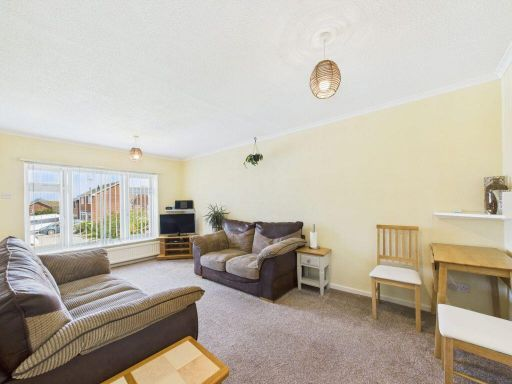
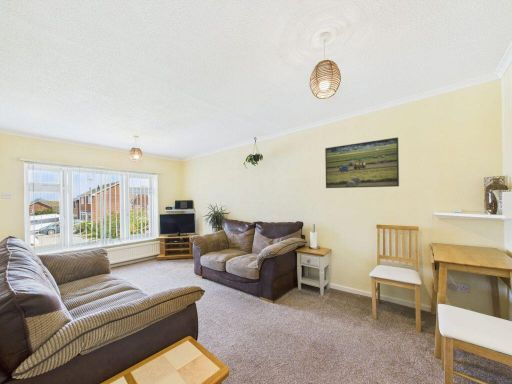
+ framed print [324,136,400,189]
